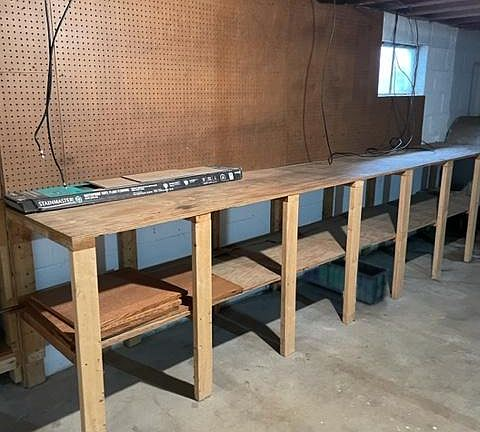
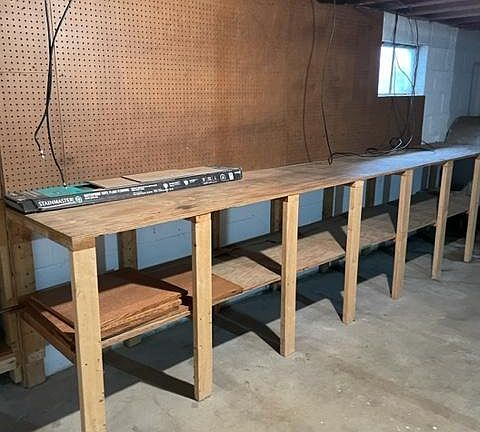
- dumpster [302,257,391,306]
